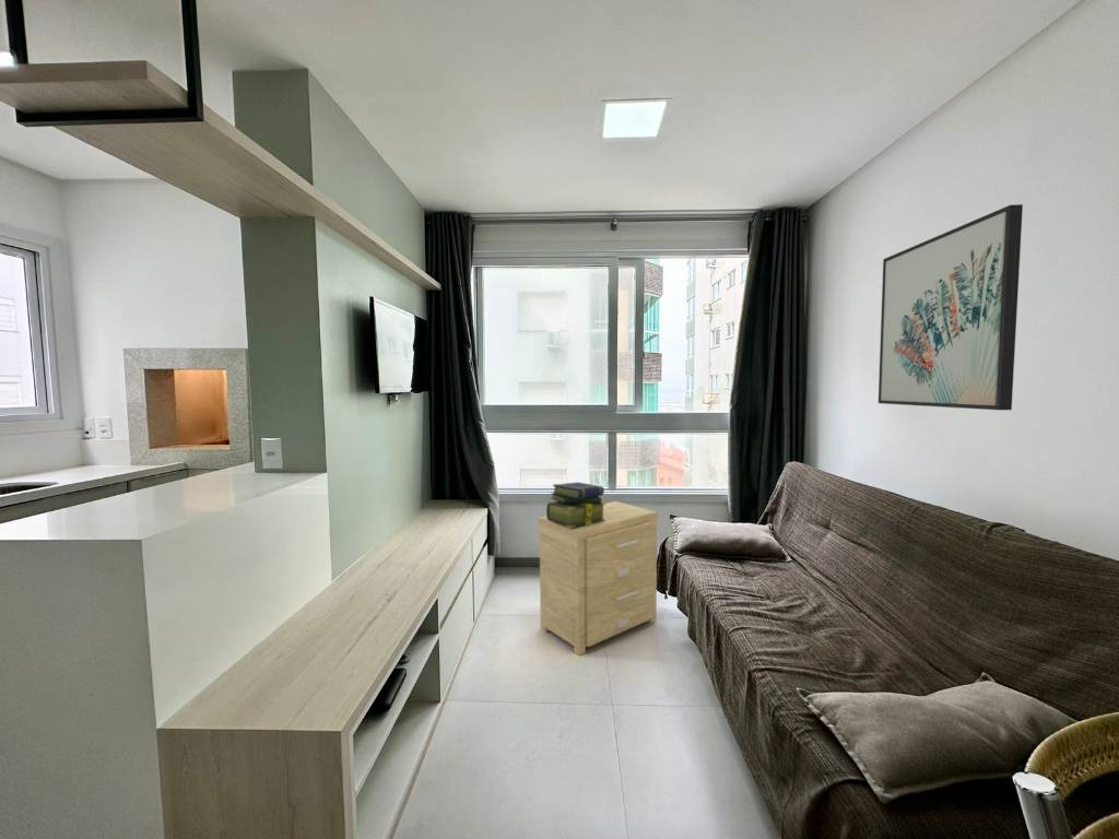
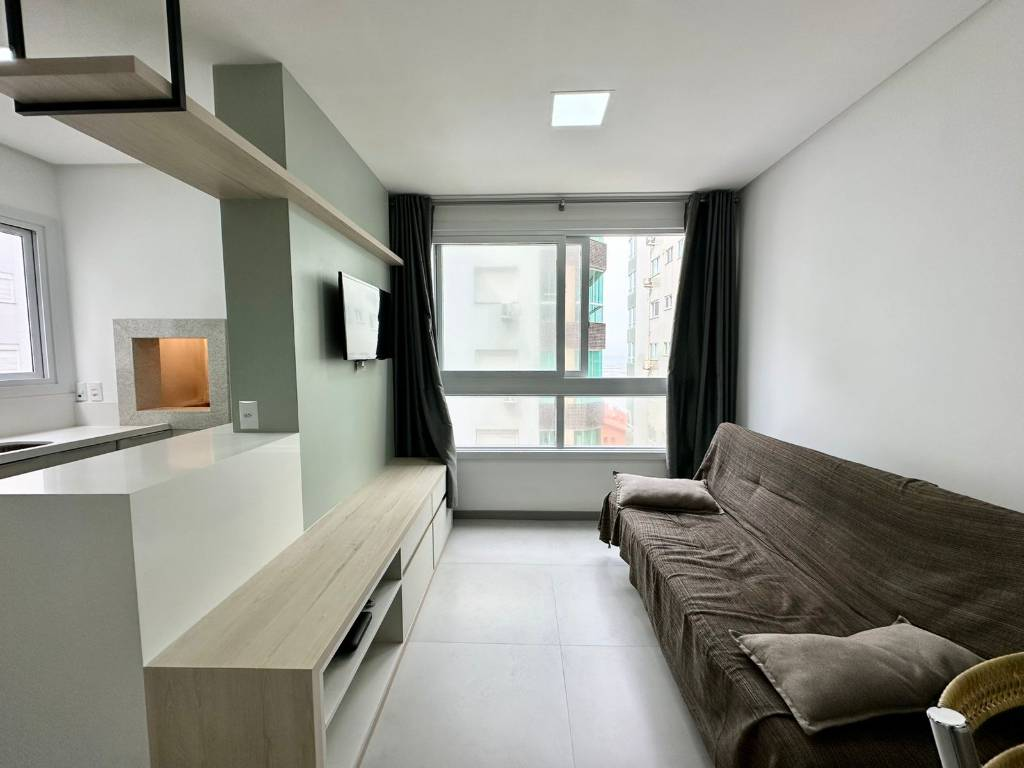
- side table [538,500,659,657]
- stack of books [545,481,606,528]
- wall art [877,203,1024,411]
